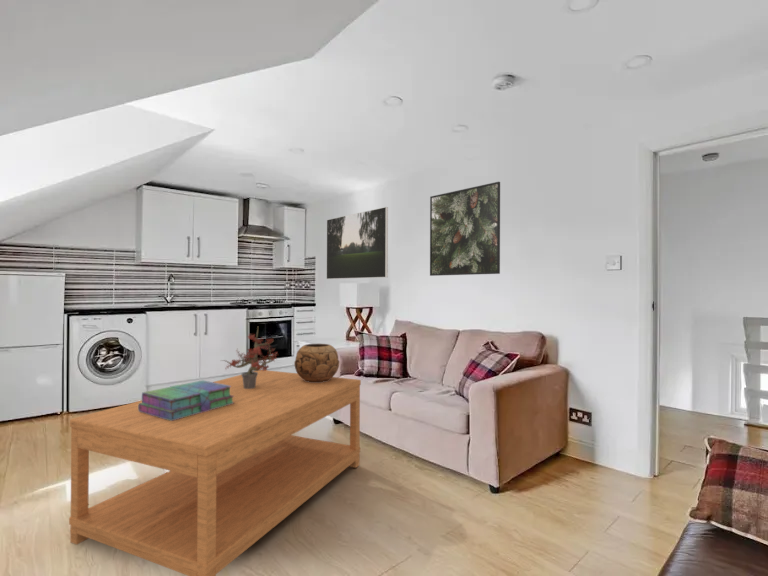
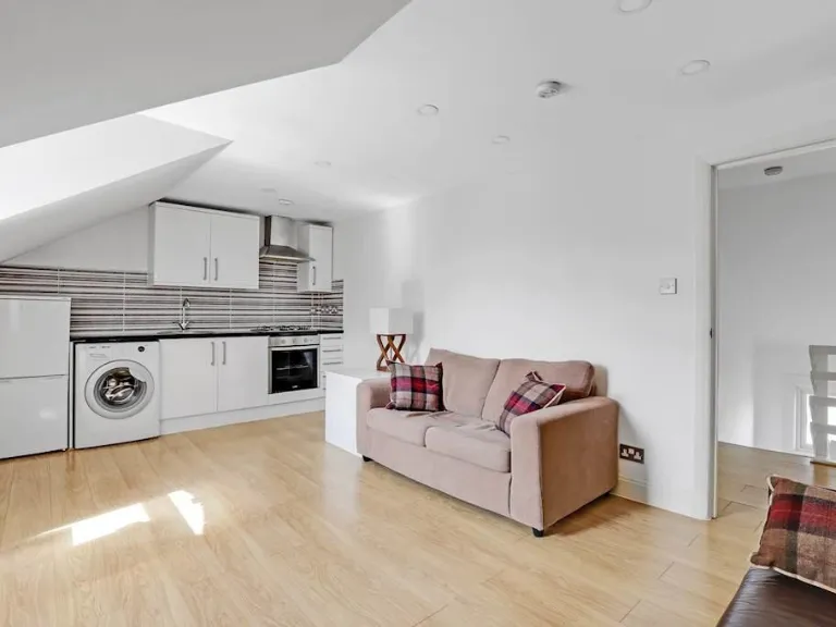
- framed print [326,206,389,280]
- coffee table [68,369,362,576]
- decorative bowl [293,343,340,382]
- stack of books [138,379,234,421]
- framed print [429,181,501,277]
- potted plant [220,327,278,389]
